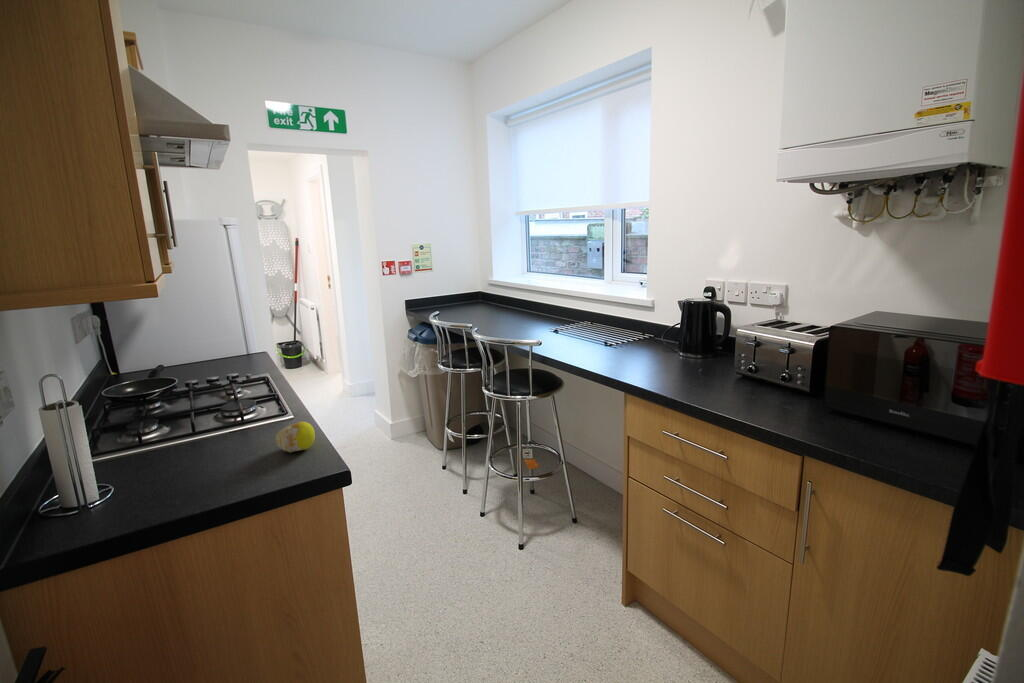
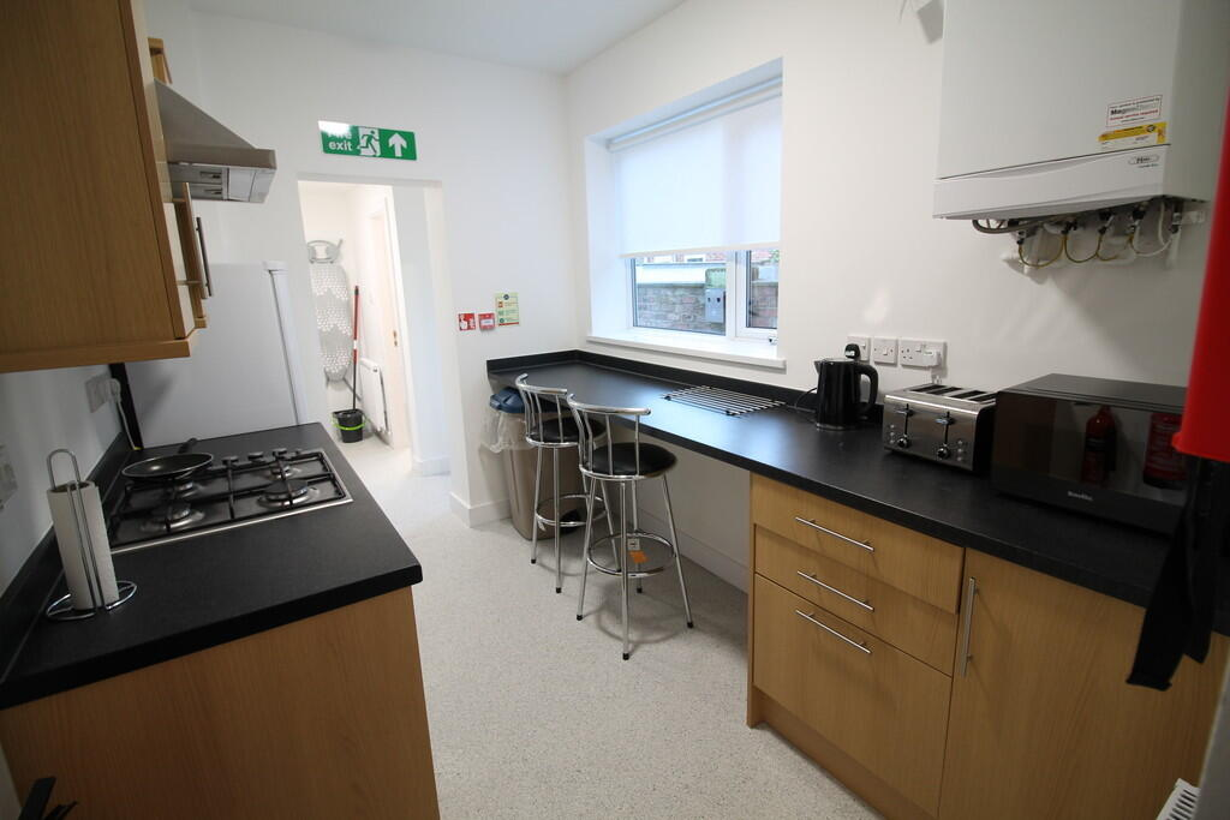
- fruit [275,420,316,453]
